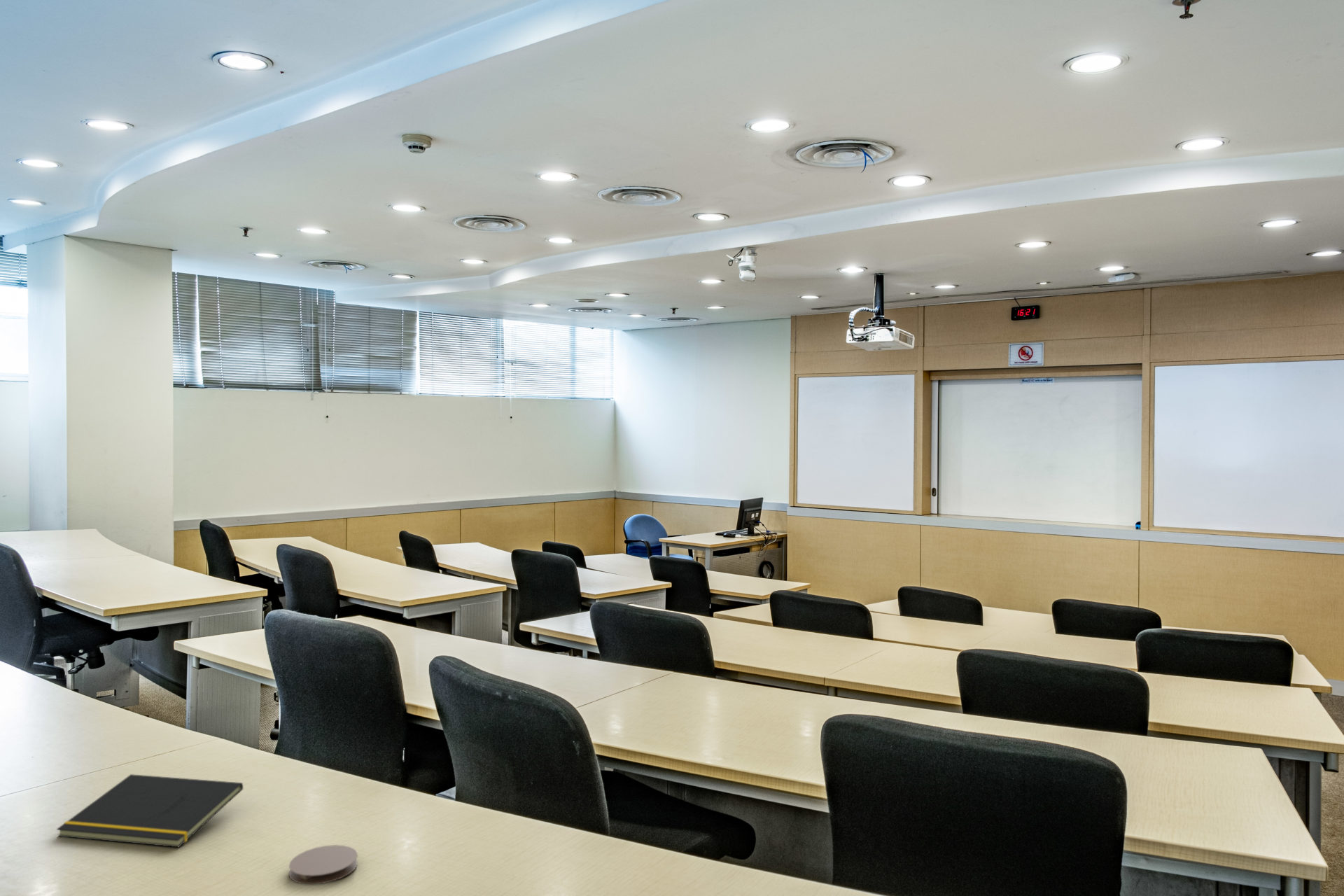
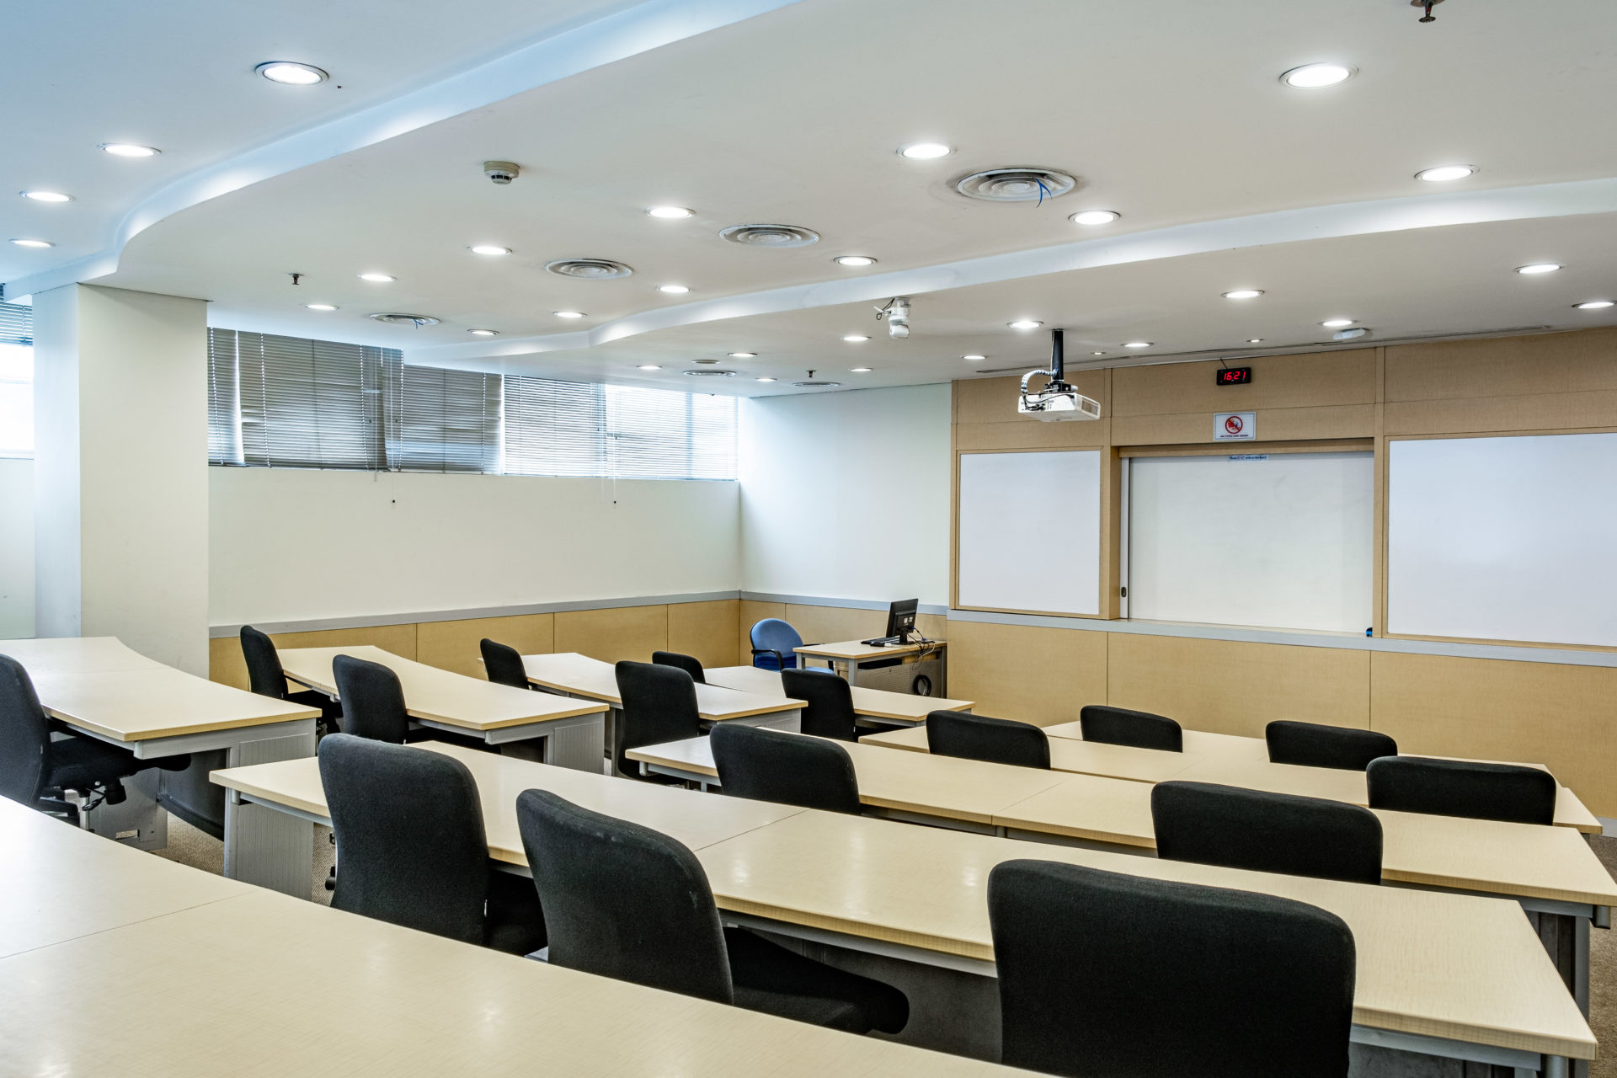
- notepad [56,773,244,848]
- coaster [288,844,358,886]
